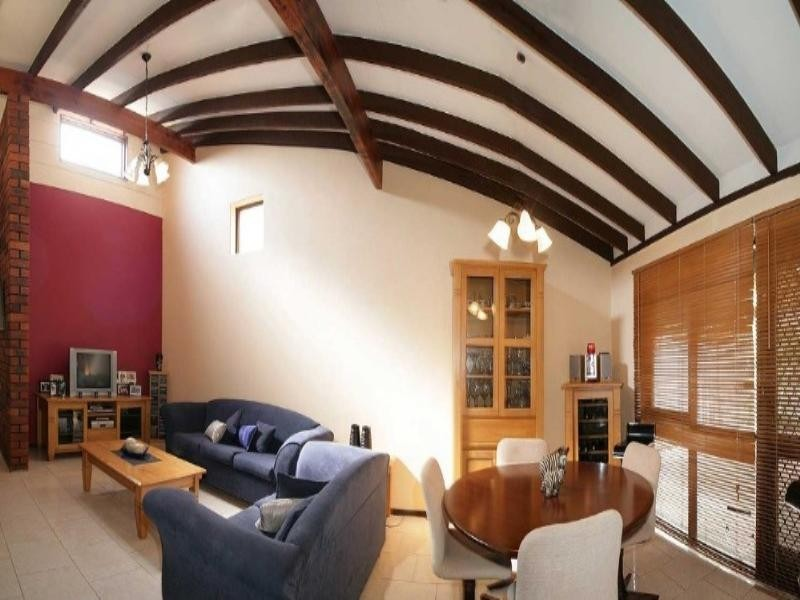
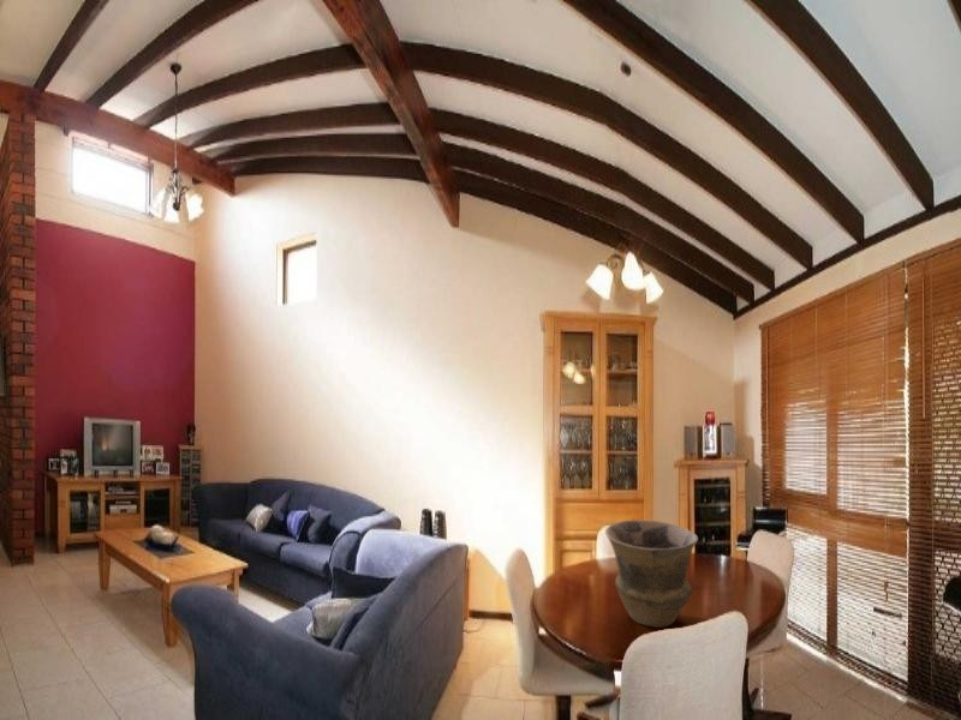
+ vase [604,518,699,629]
